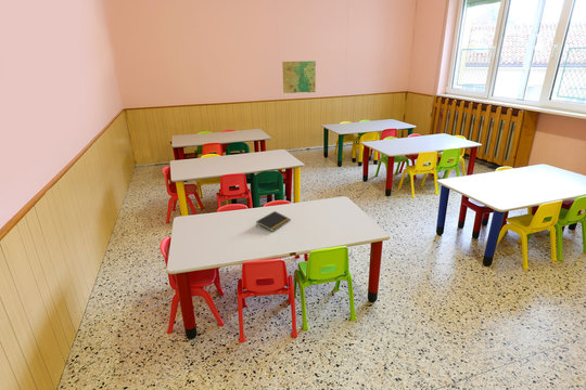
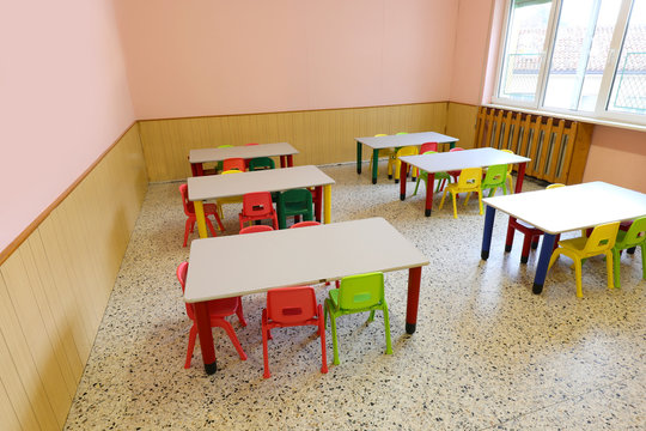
- map [281,60,317,94]
- notepad [255,210,292,233]
